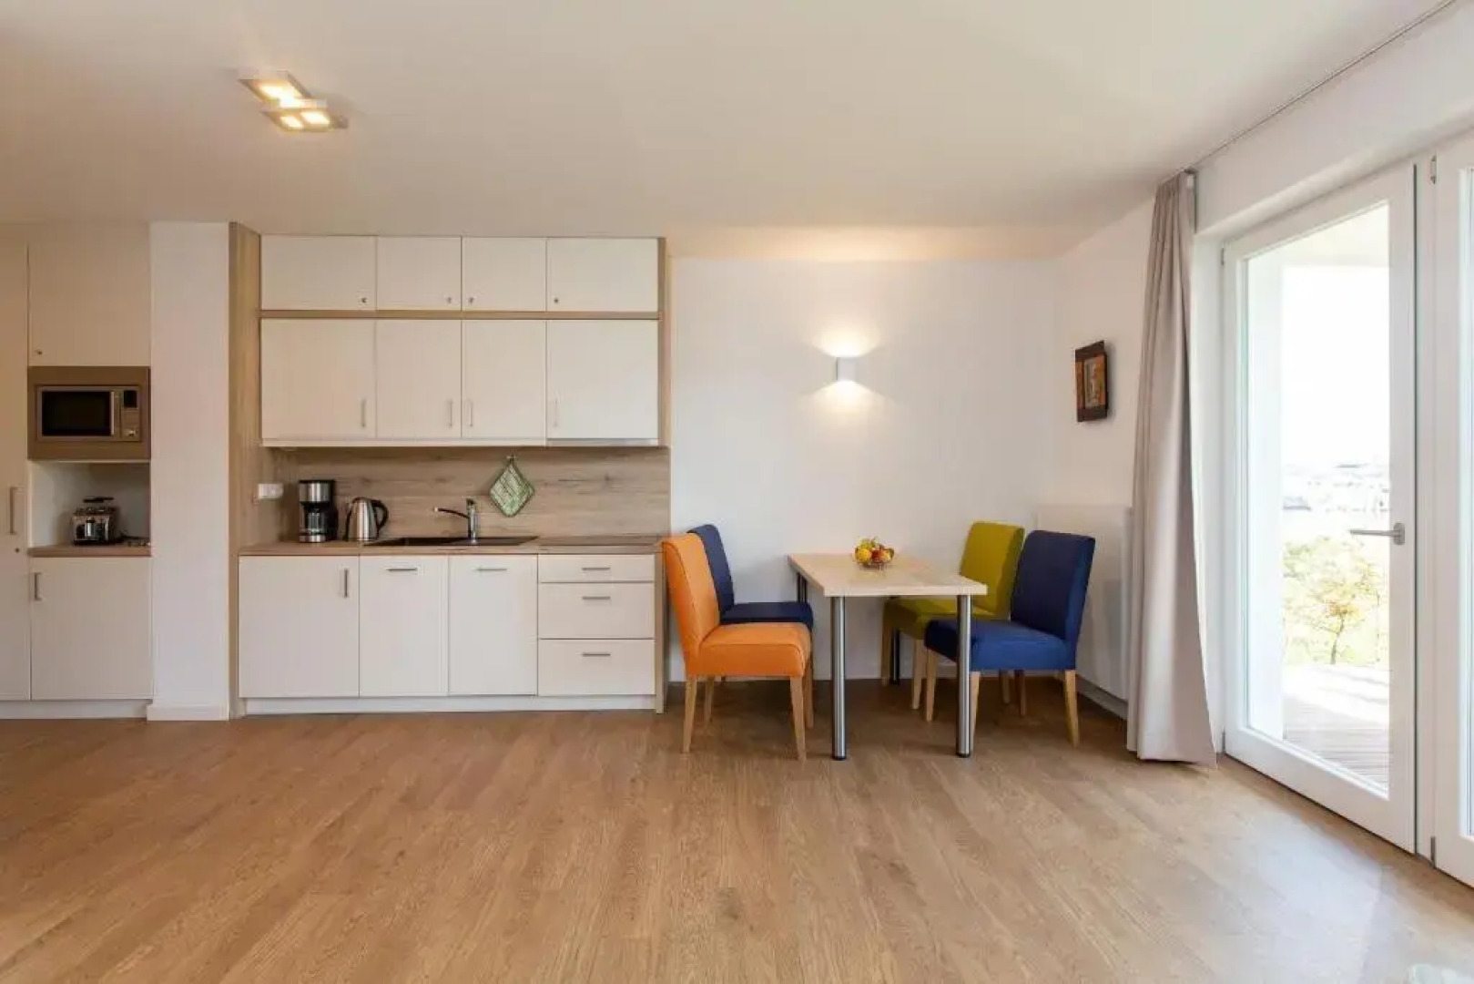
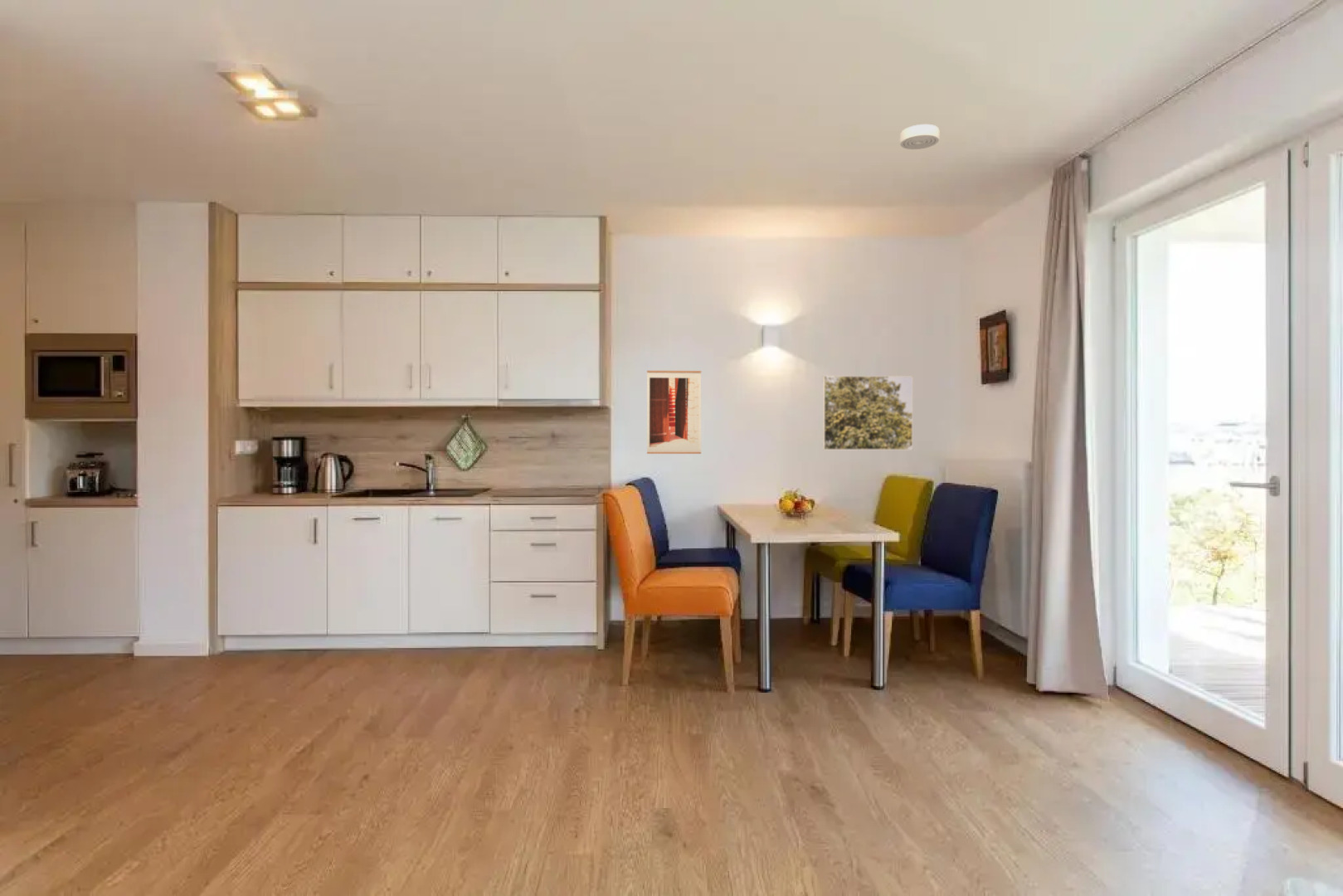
+ smoke detector [899,124,941,150]
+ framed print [822,375,913,450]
+ wall art [646,370,702,455]
